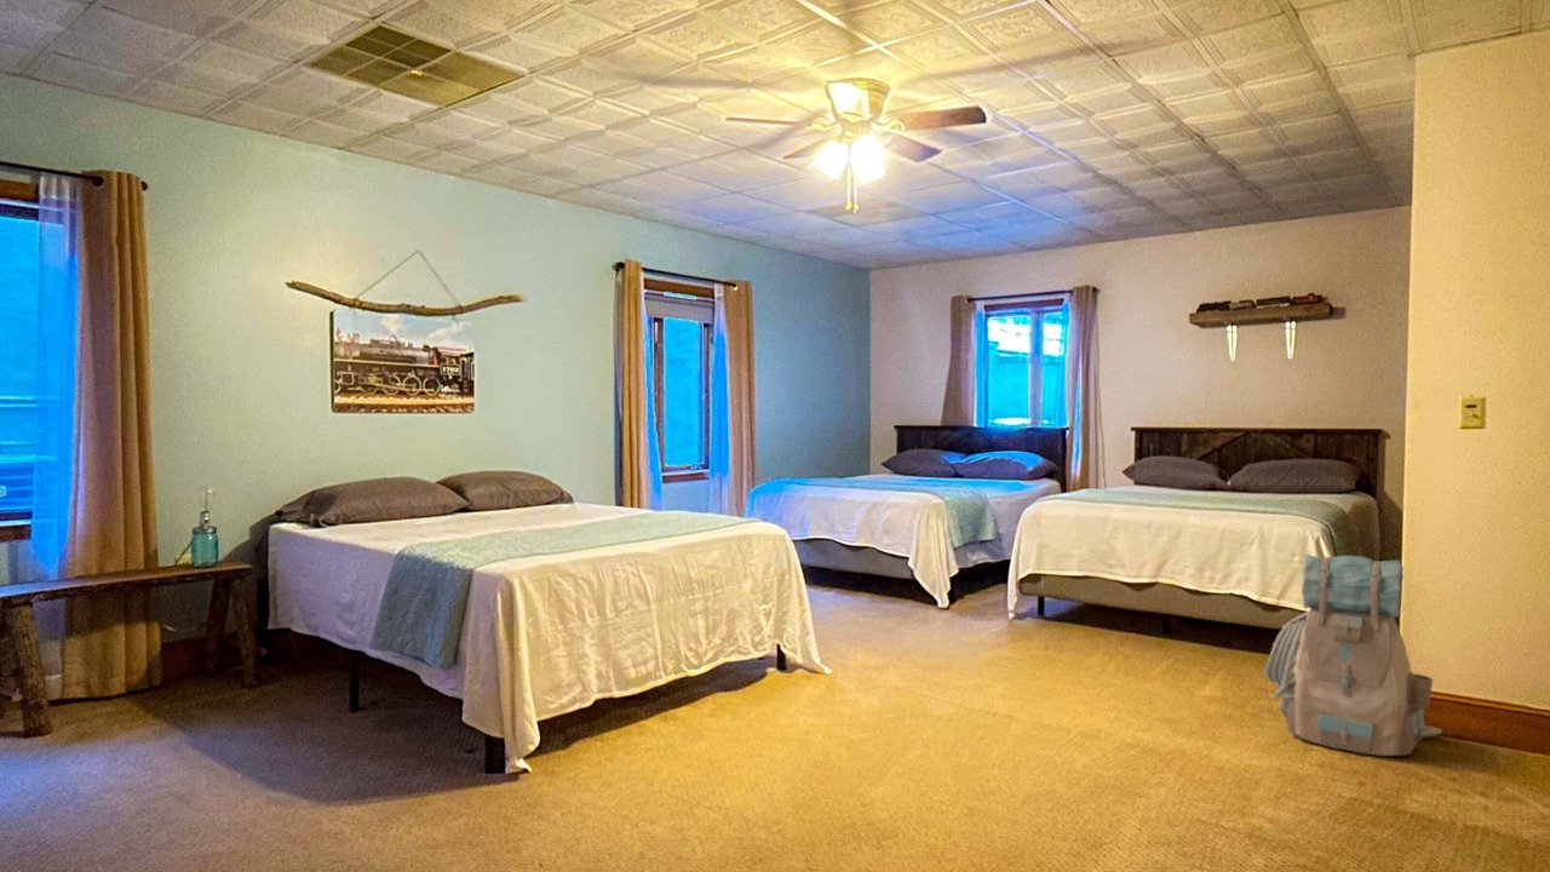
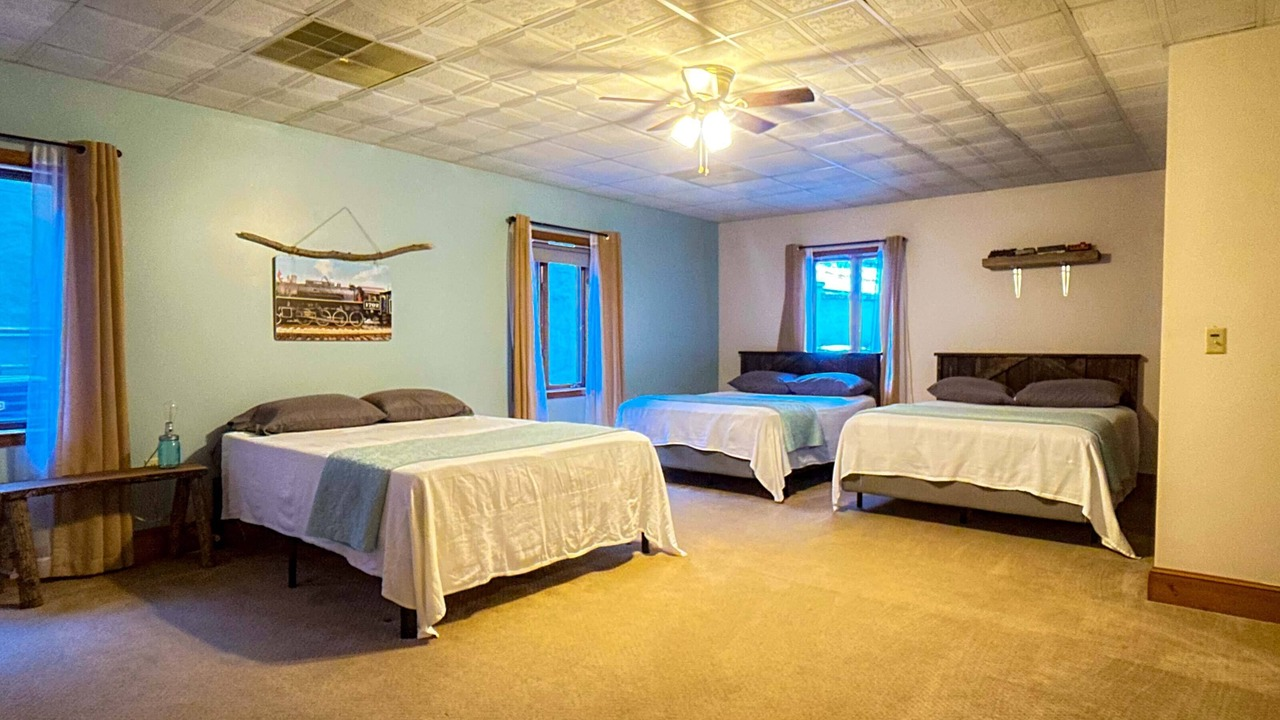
- backpack [1263,553,1443,757]
